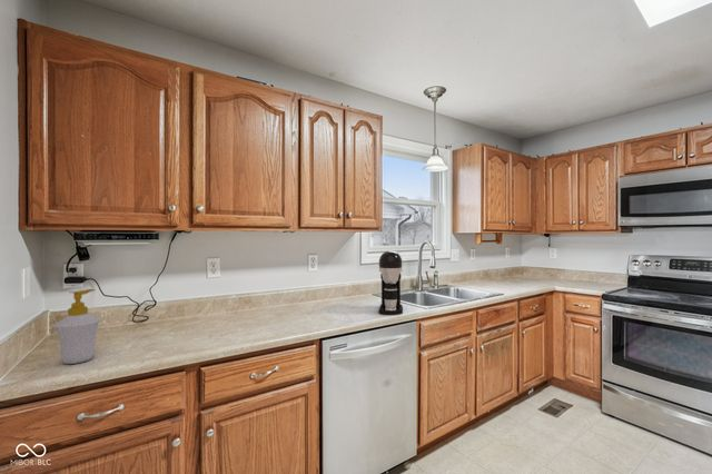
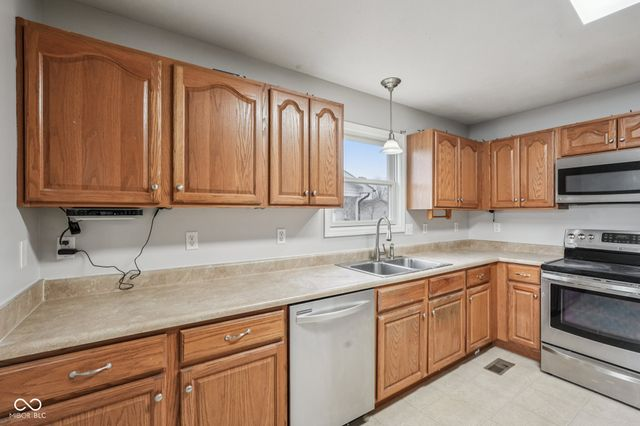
- coffee maker [378,250,404,316]
- soap bottle [53,288,101,365]
